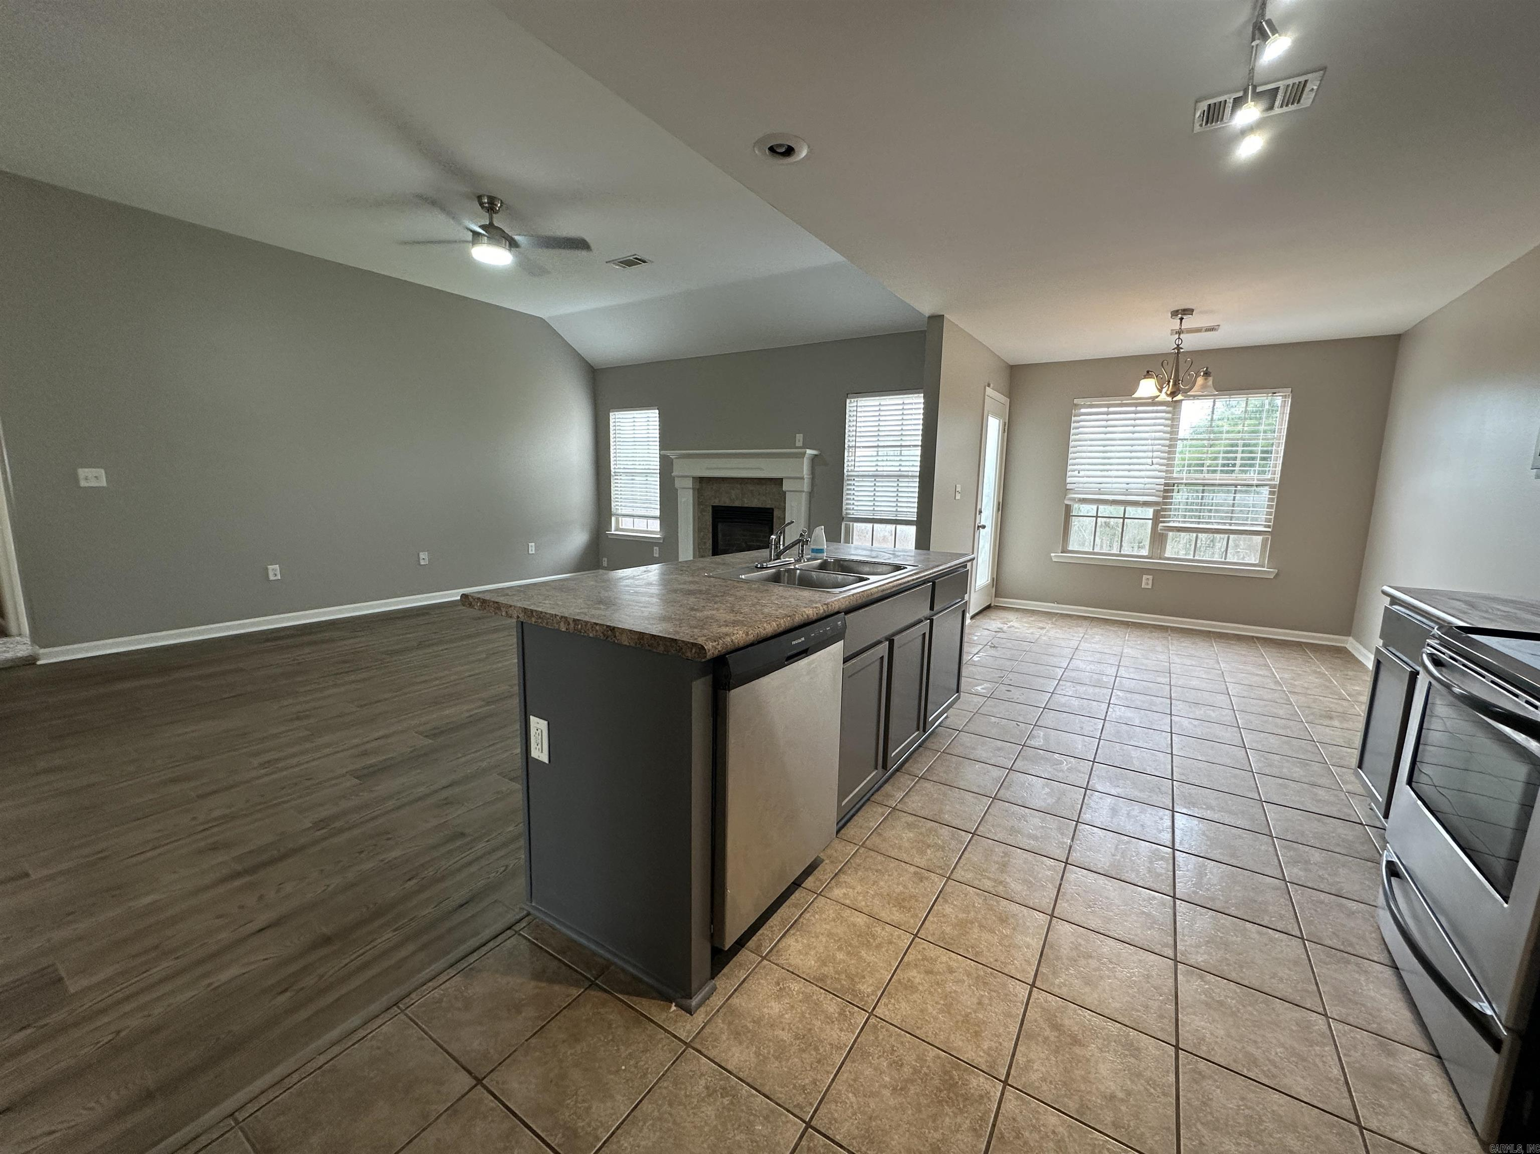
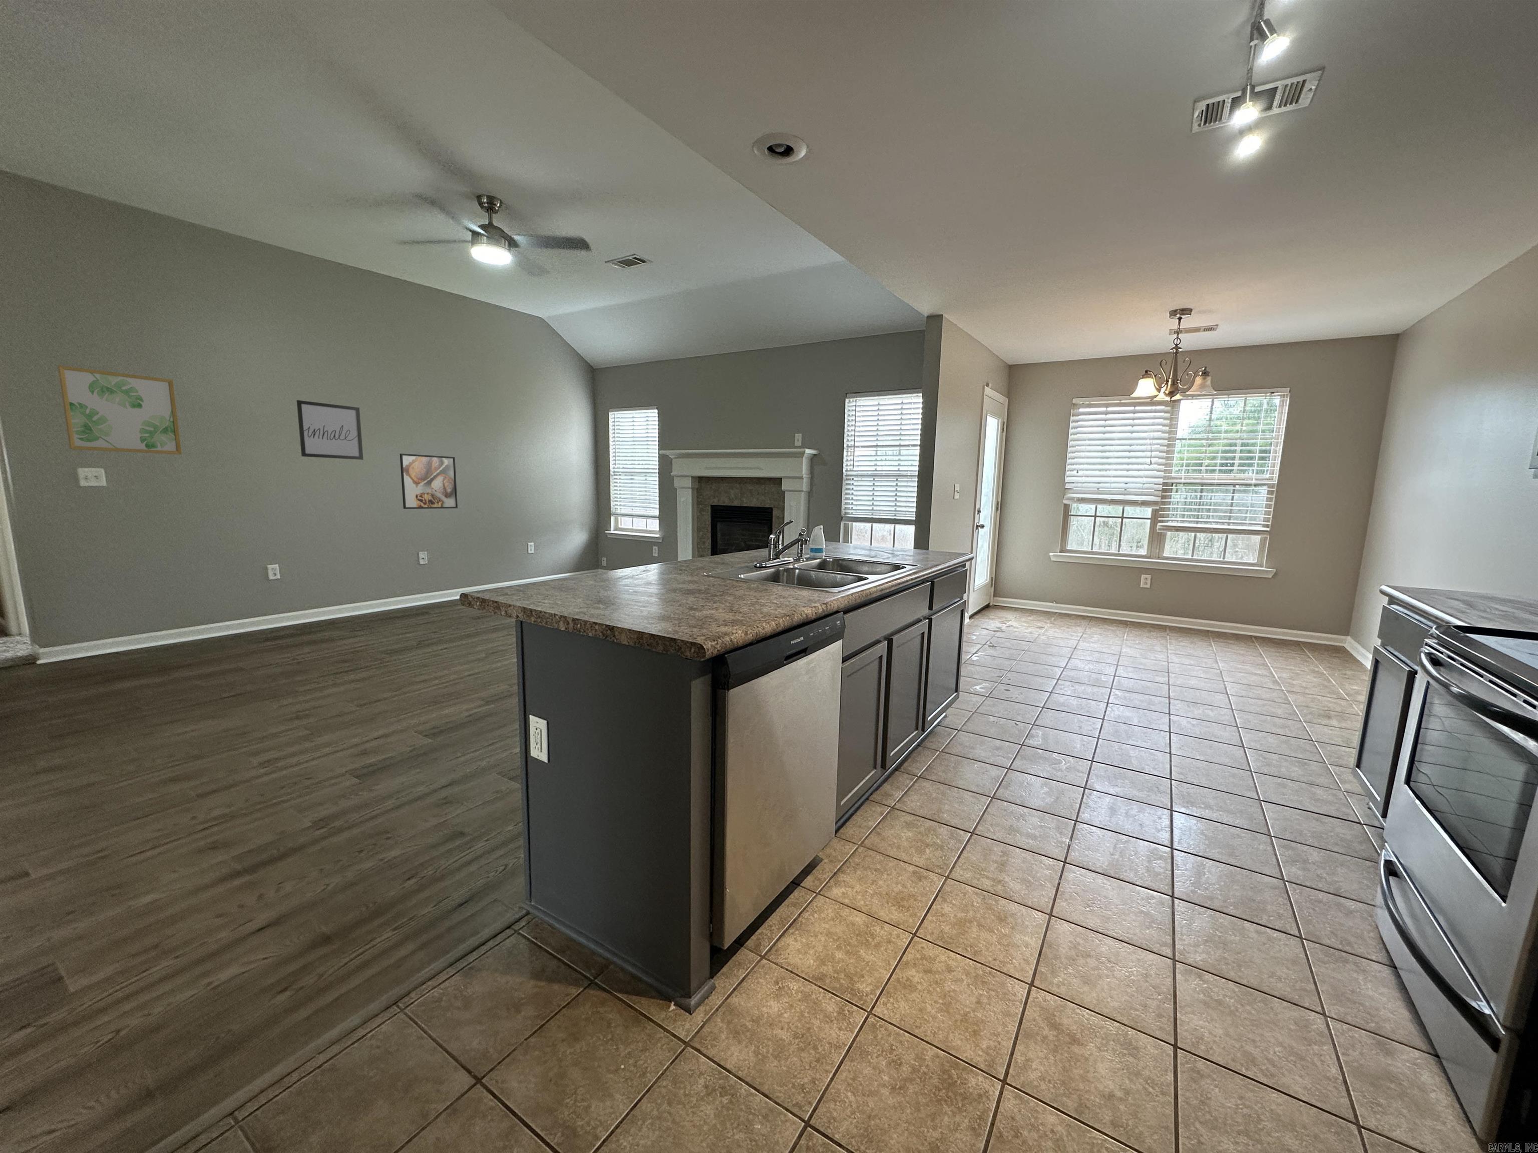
+ wall art [295,400,365,460]
+ wall art [57,365,182,455]
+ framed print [398,453,458,510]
